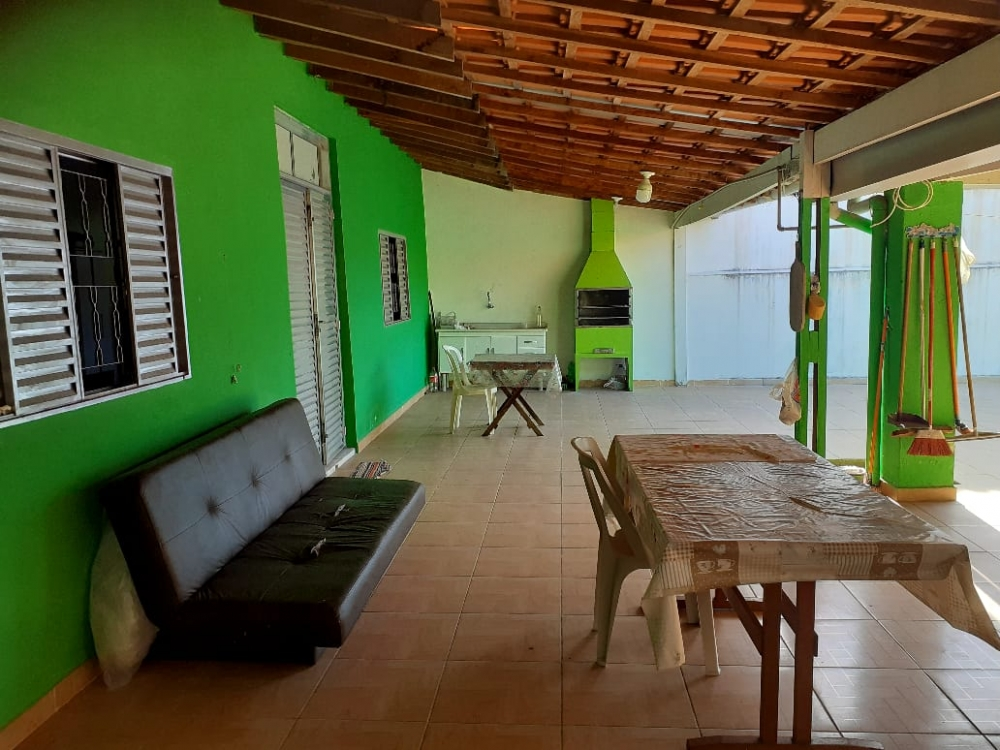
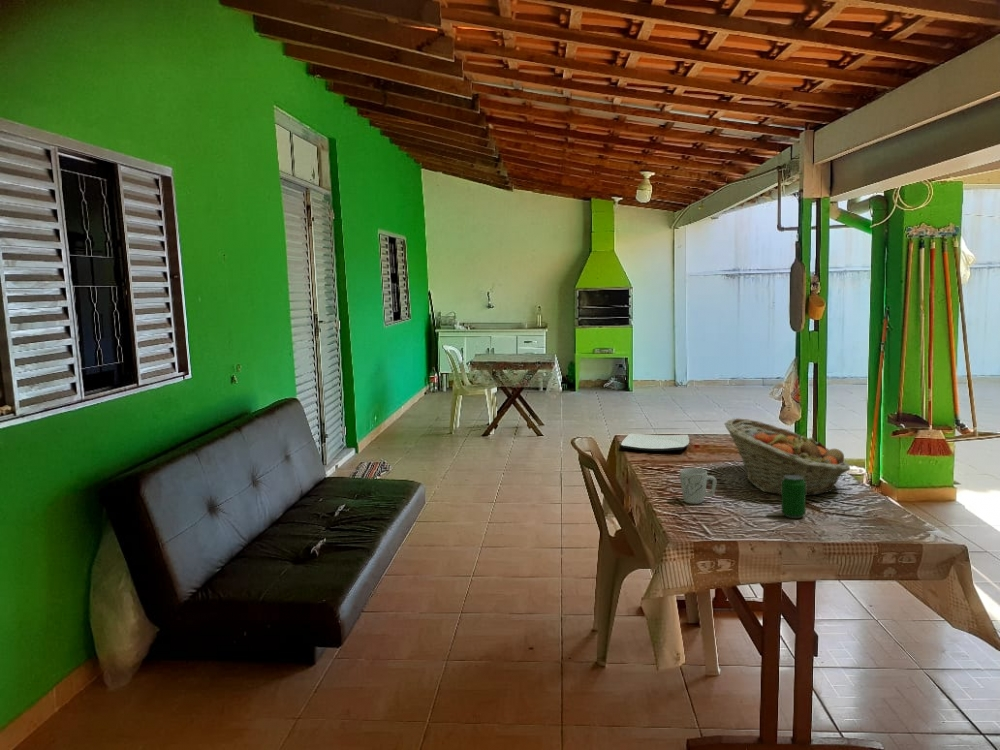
+ beverage can [781,475,806,519]
+ plate [620,433,690,452]
+ fruit basket [723,417,851,496]
+ mug [679,467,718,505]
